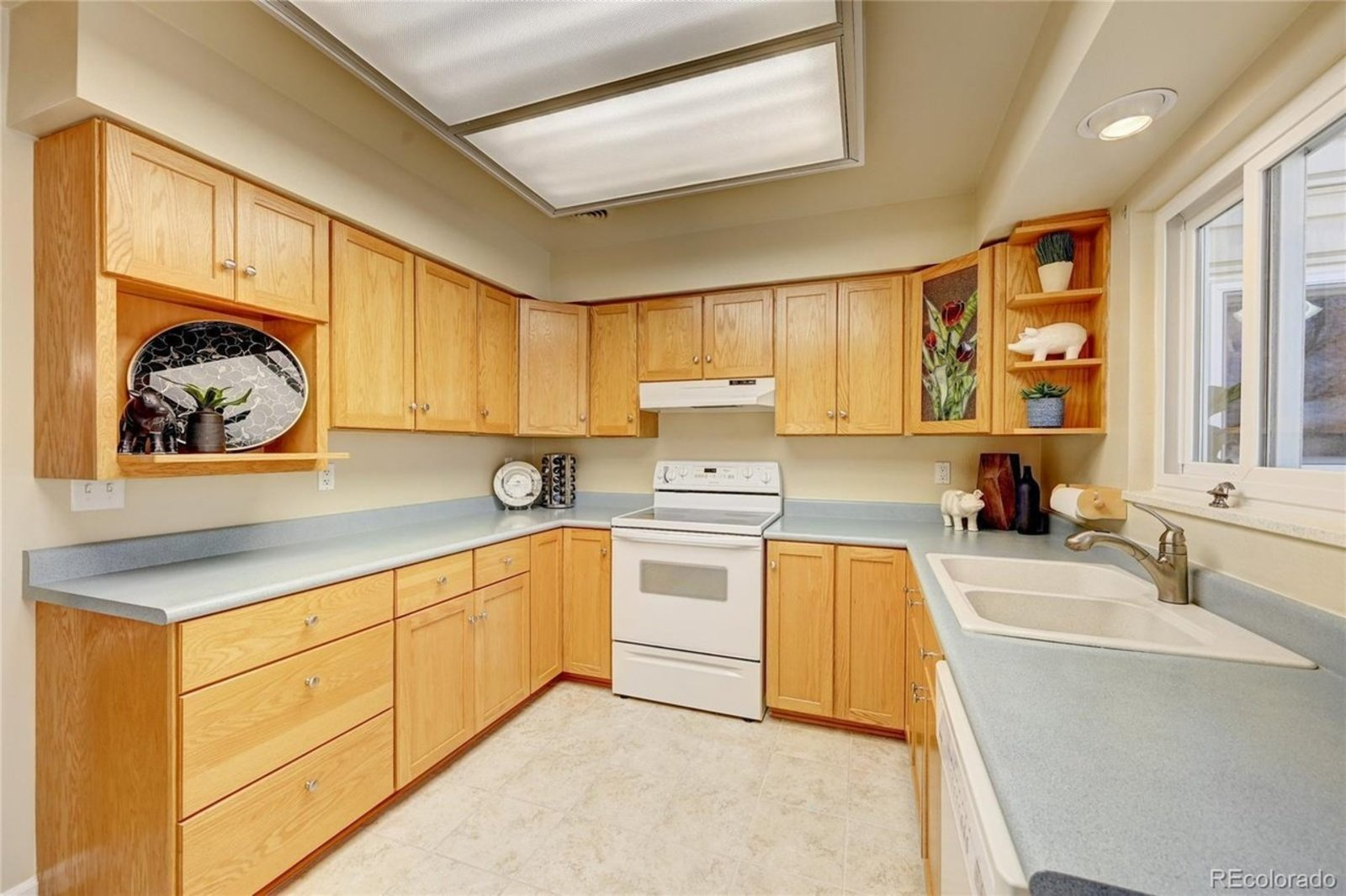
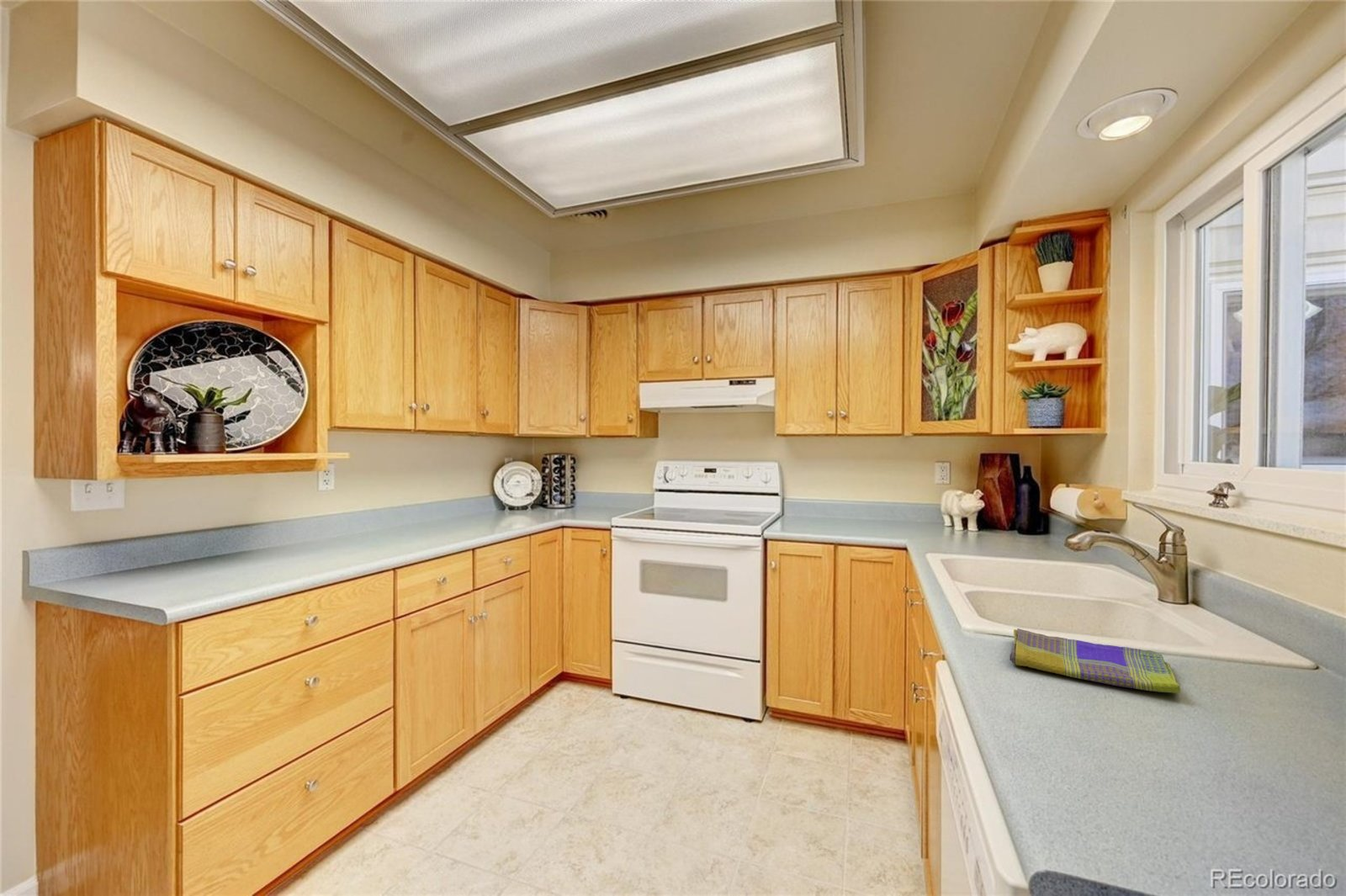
+ dish towel [1009,628,1181,694]
